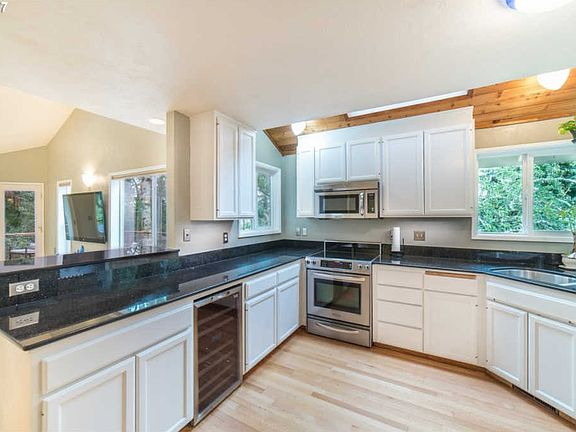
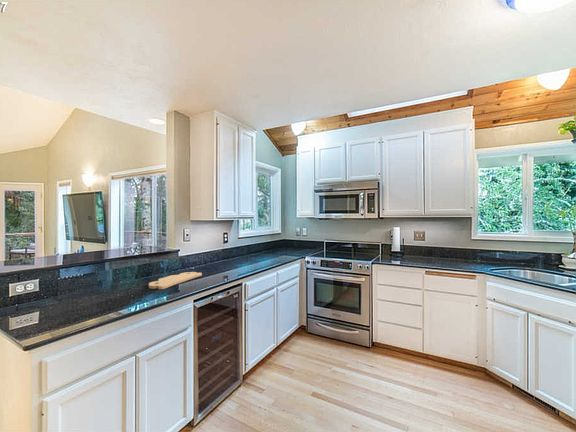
+ cutting board [148,271,203,290]
